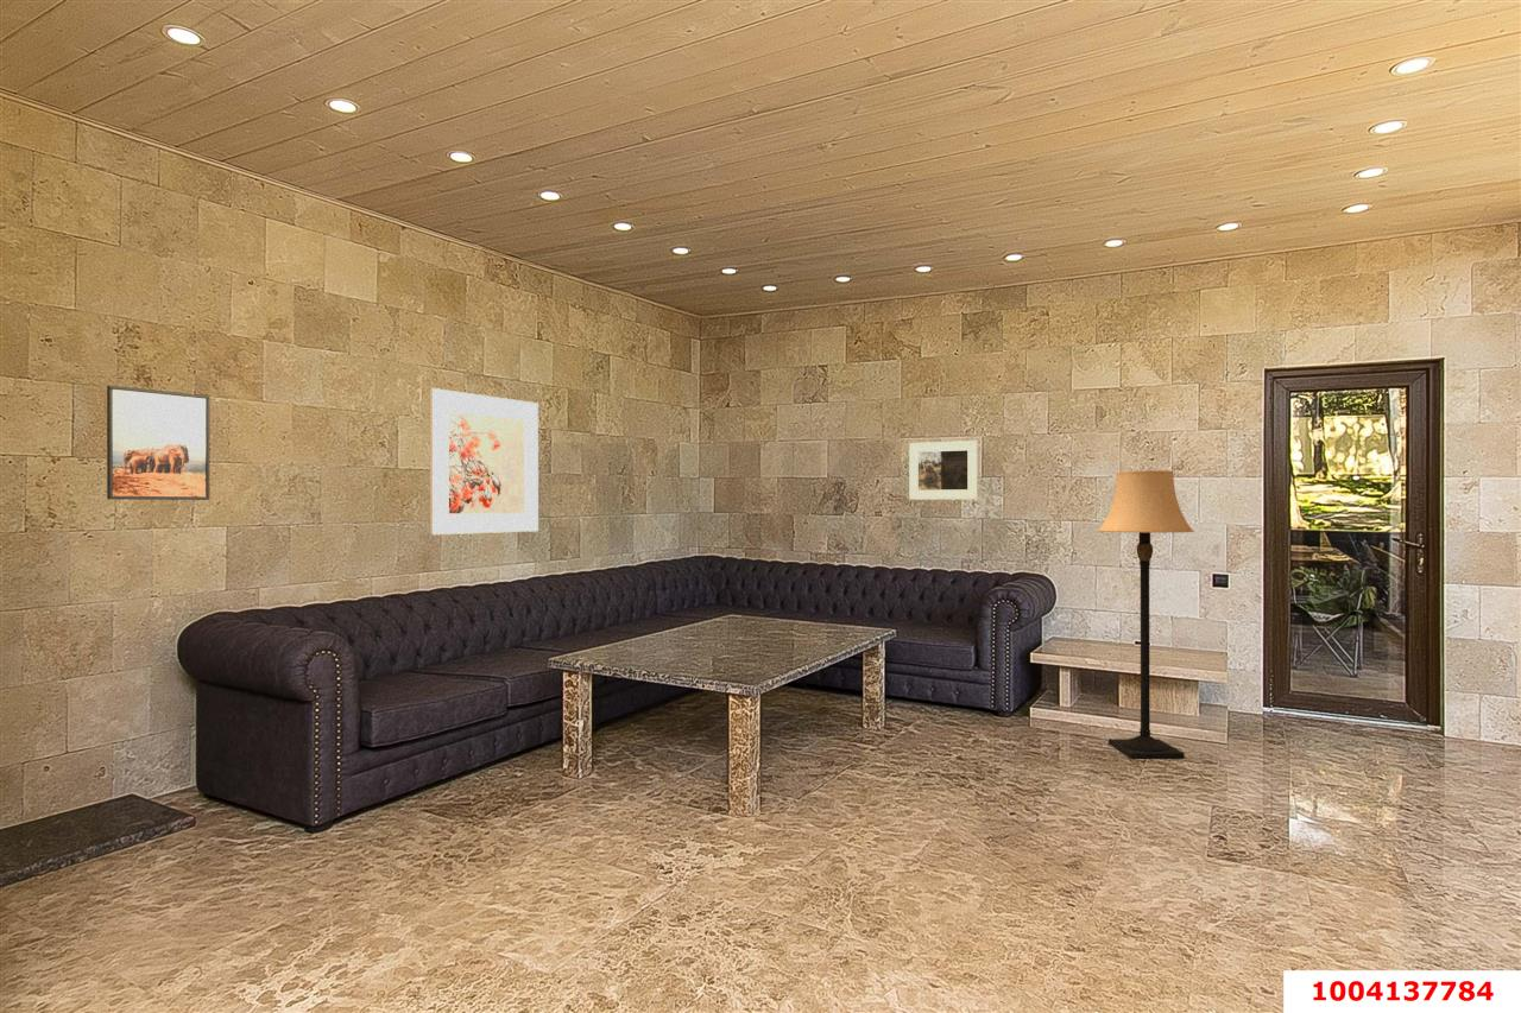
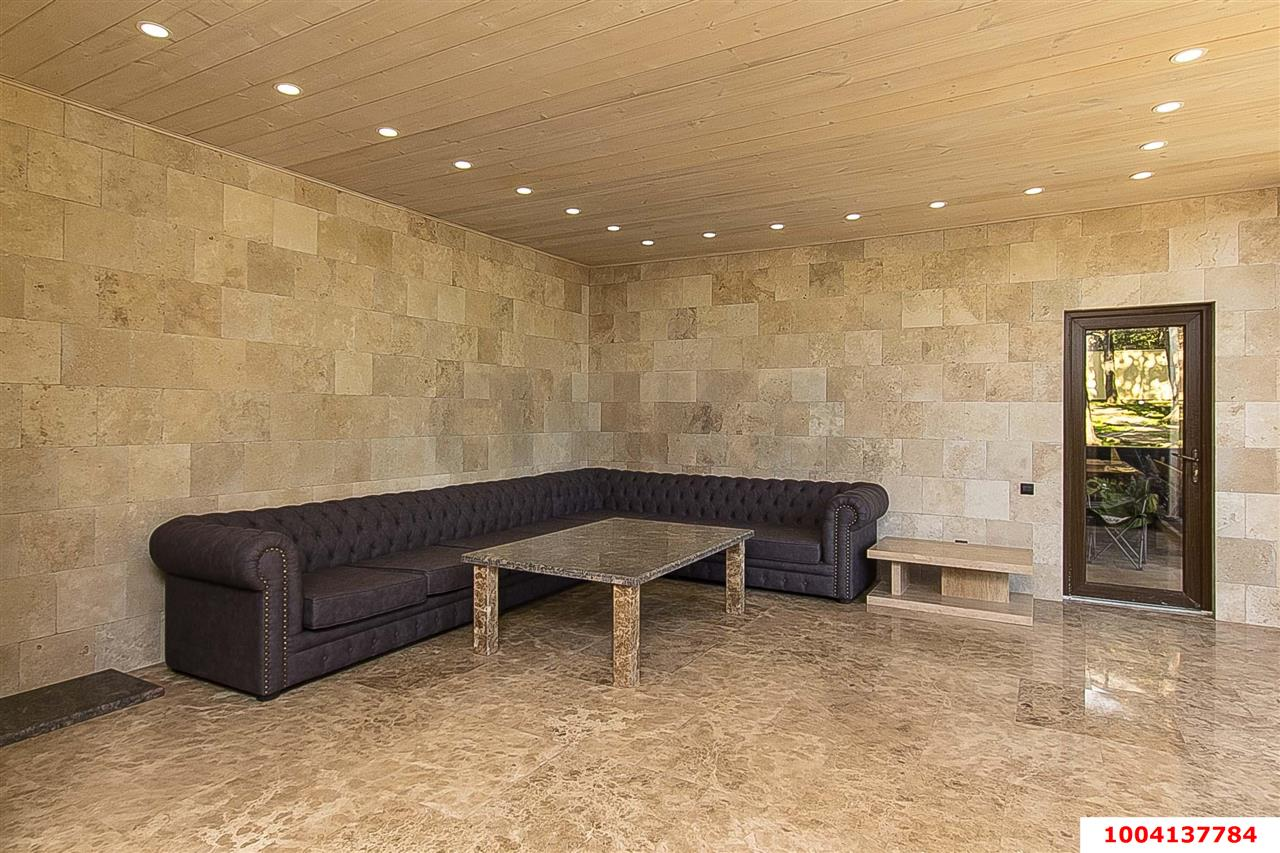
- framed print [429,387,539,536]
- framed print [106,385,212,501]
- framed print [908,439,979,500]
- lamp [1097,469,1195,759]
